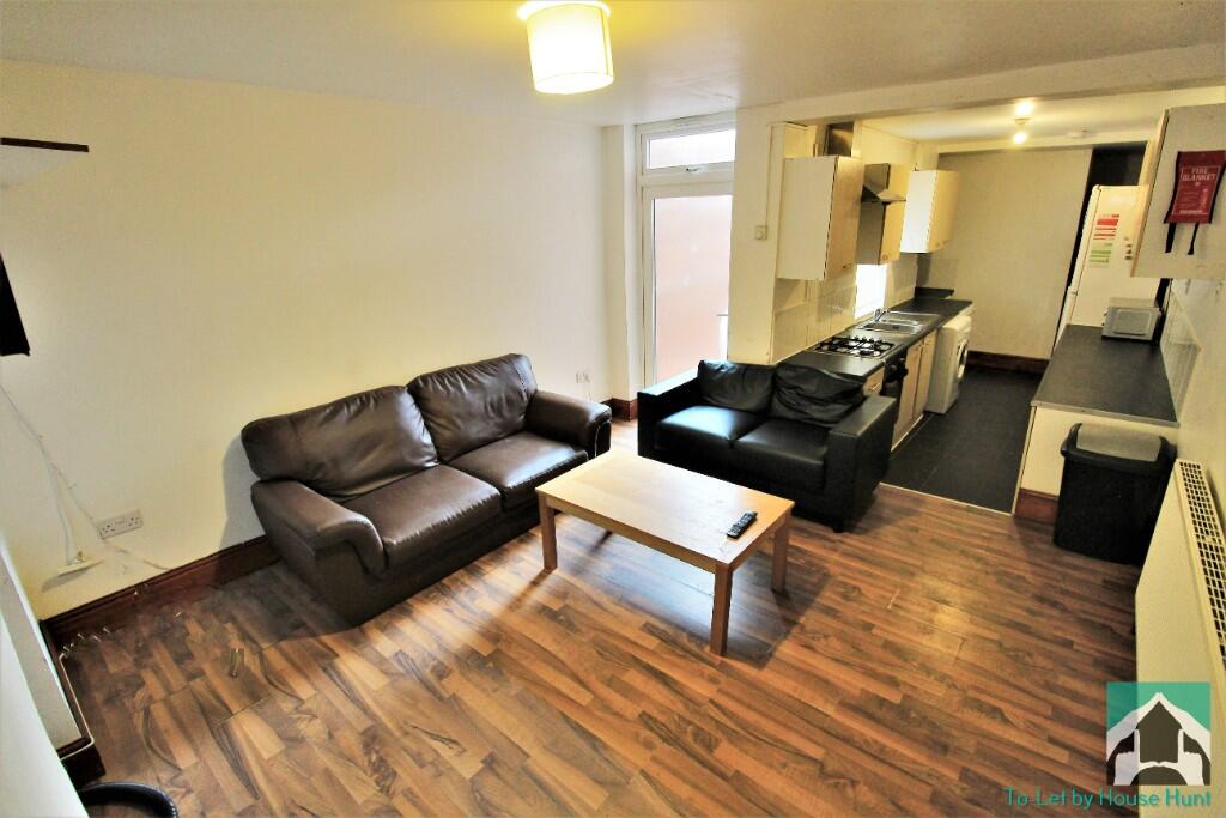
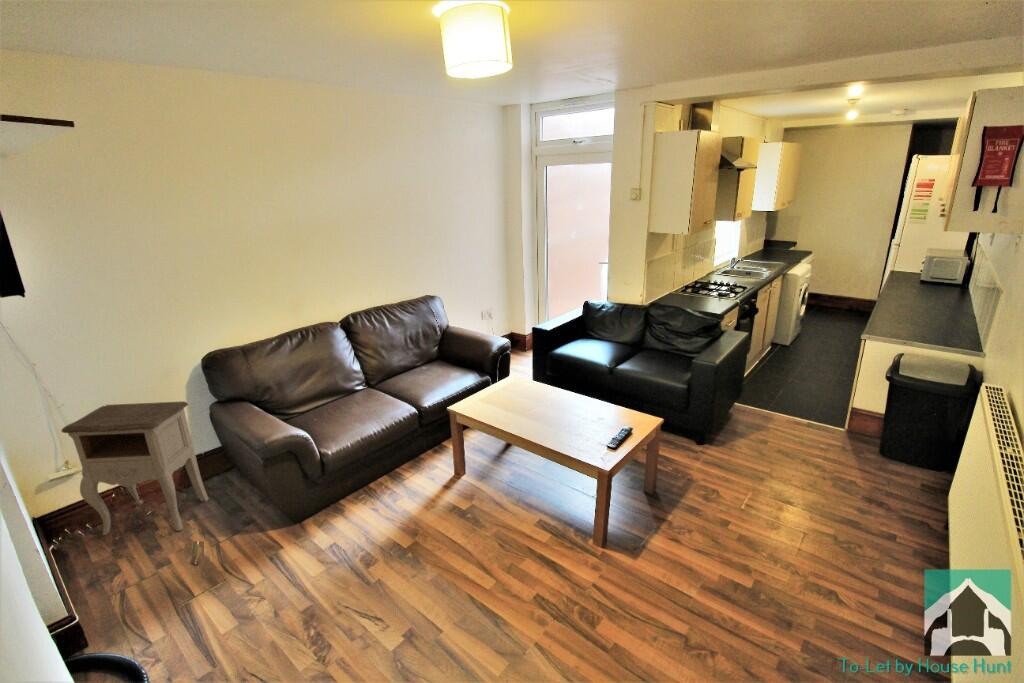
+ nightstand [60,400,210,536]
